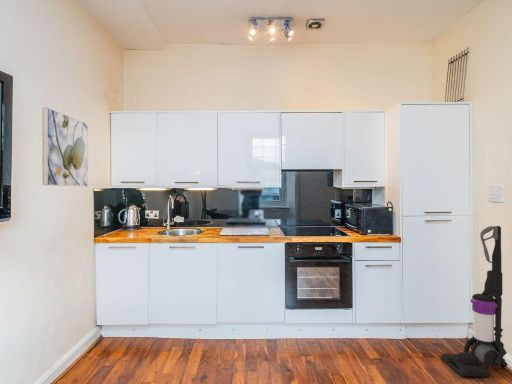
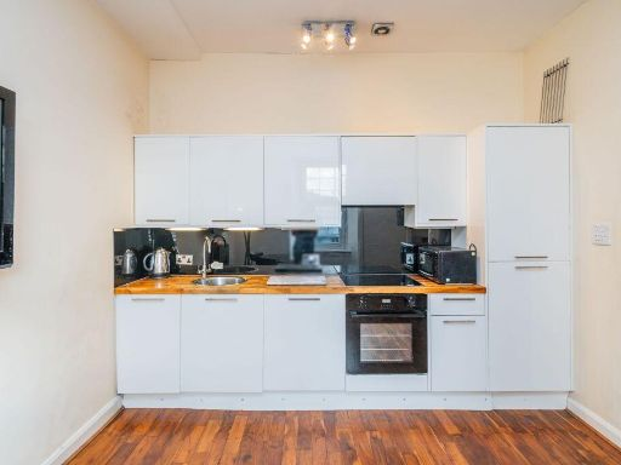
- vacuum cleaner [440,225,508,378]
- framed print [42,107,89,188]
